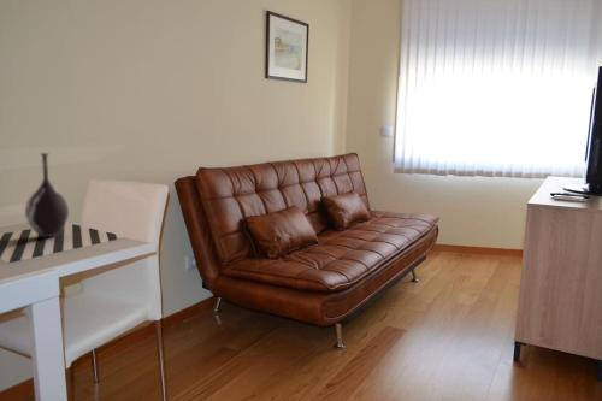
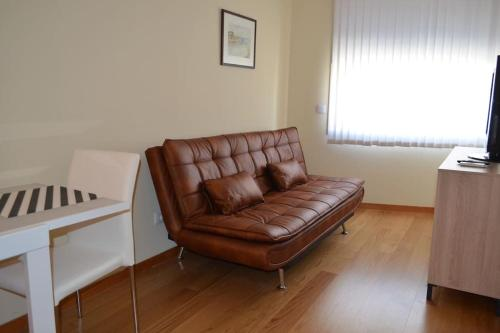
- vase [24,152,70,238]
